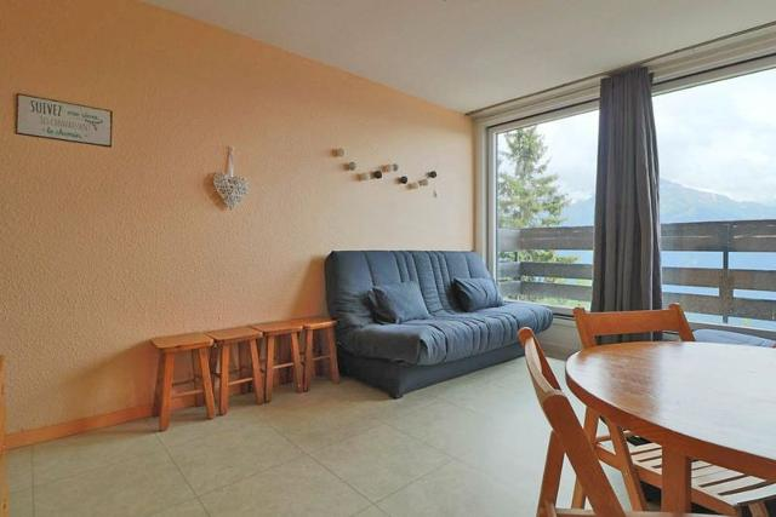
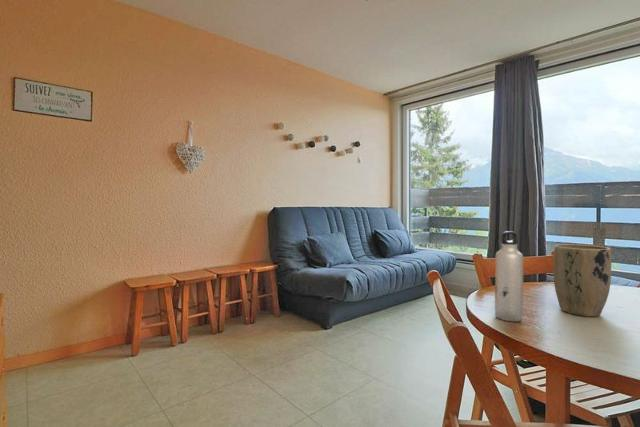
+ water bottle [494,230,524,322]
+ plant pot [553,243,612,318]
